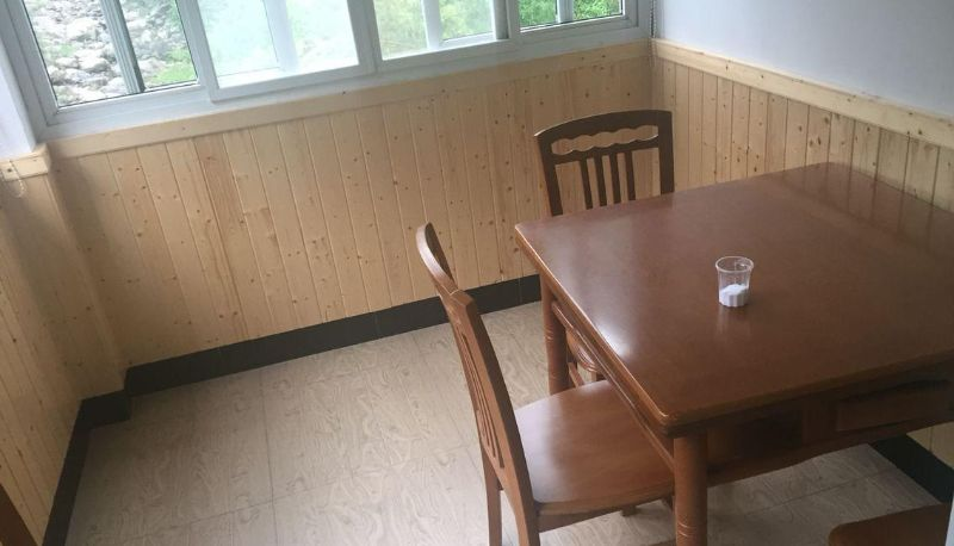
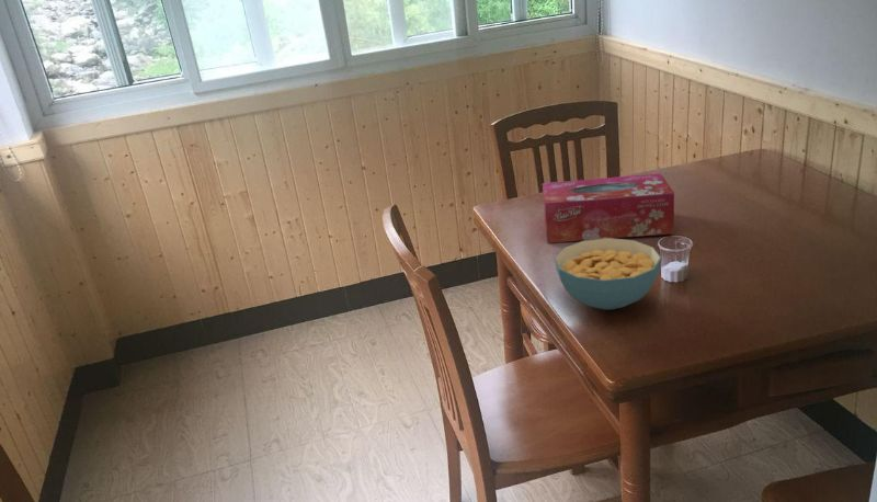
+ tissue box [542,172,675,243]
+ cereal bowl [554,238,662,311]
